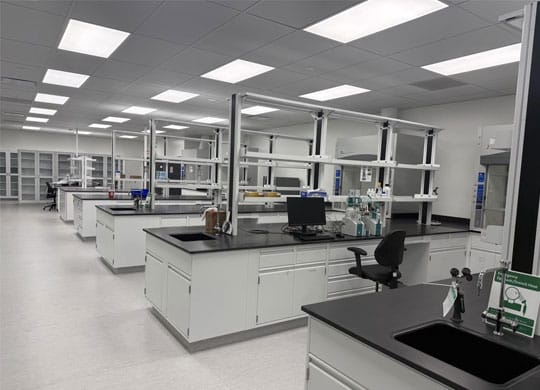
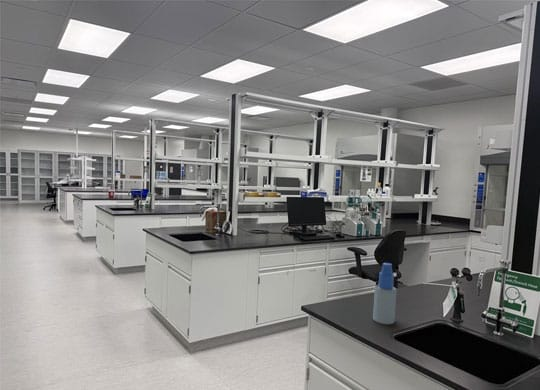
+ spray bottle [372,262,397,325]
